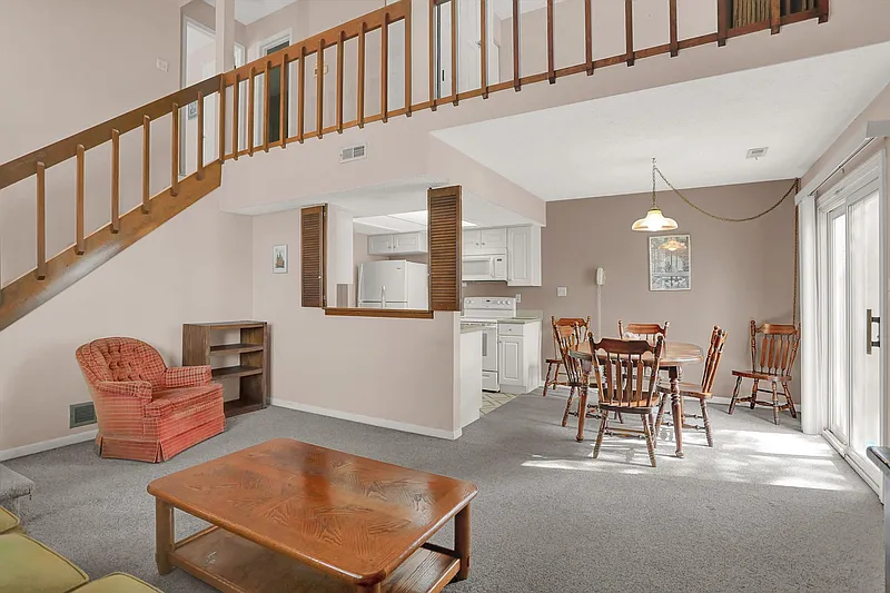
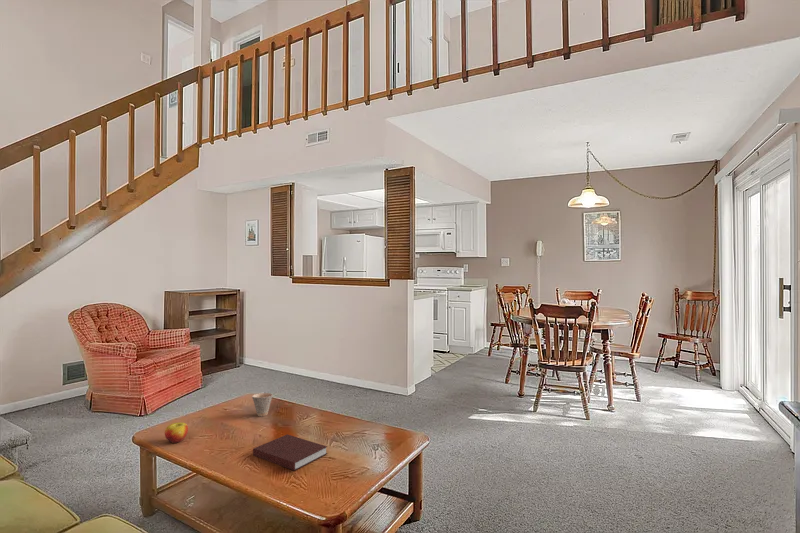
+ notebook [252,434,329,472]
+ apple [164,421,189,444]
+ cup [251,392,274,417]
